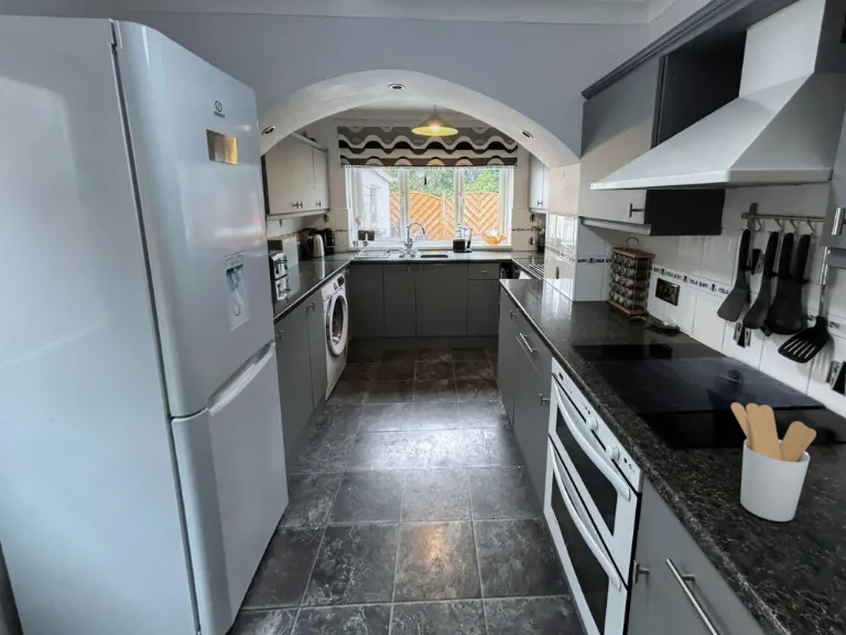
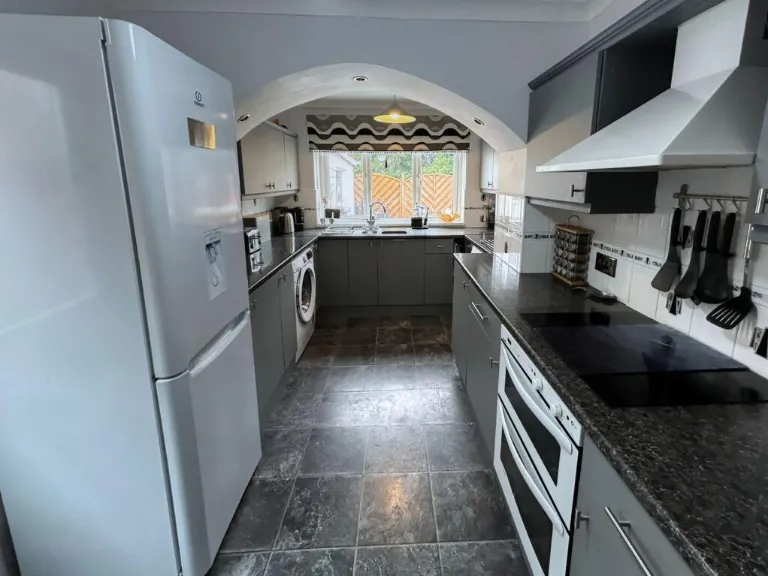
- utensil holder [730,401,817,523]
